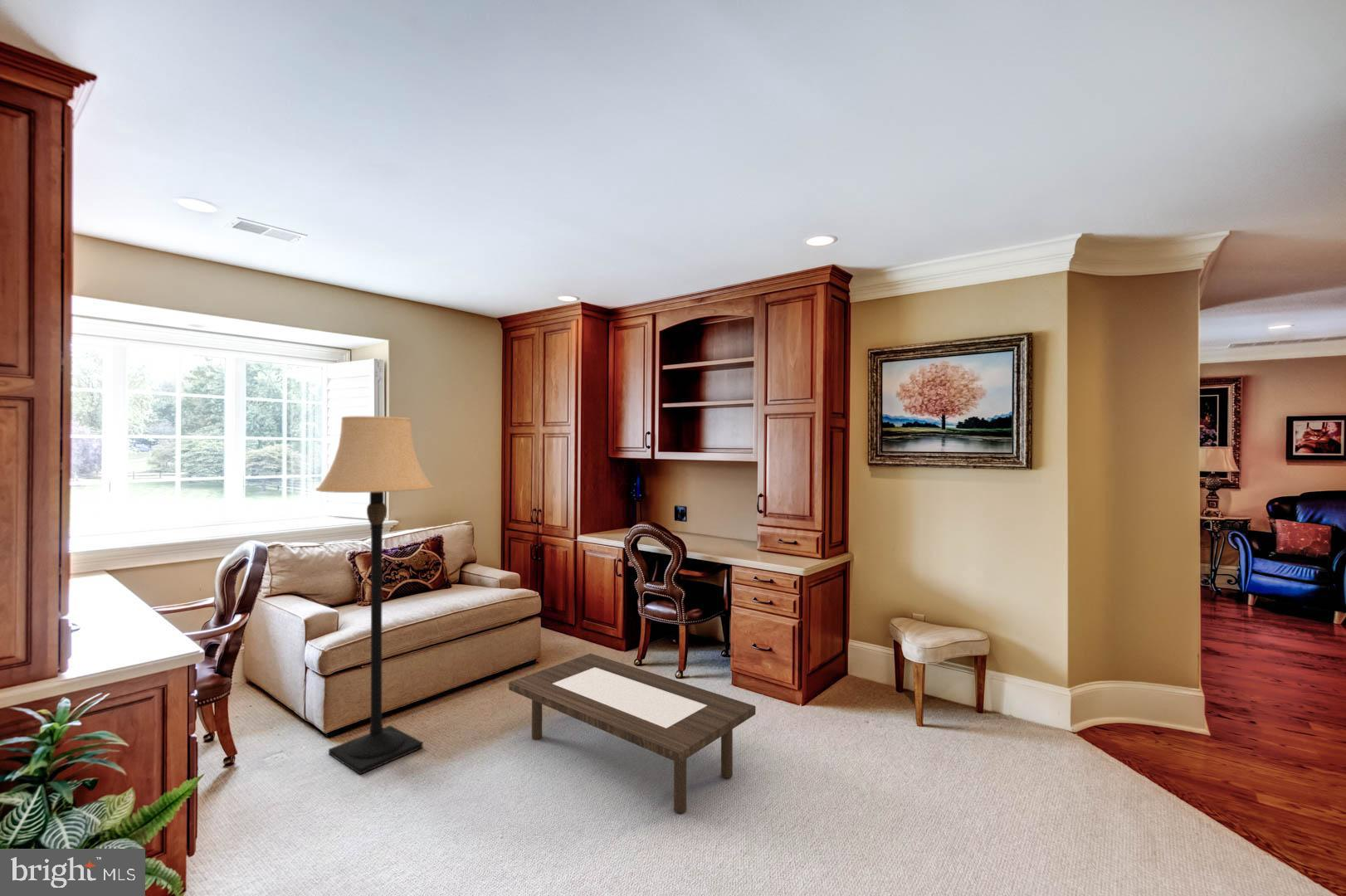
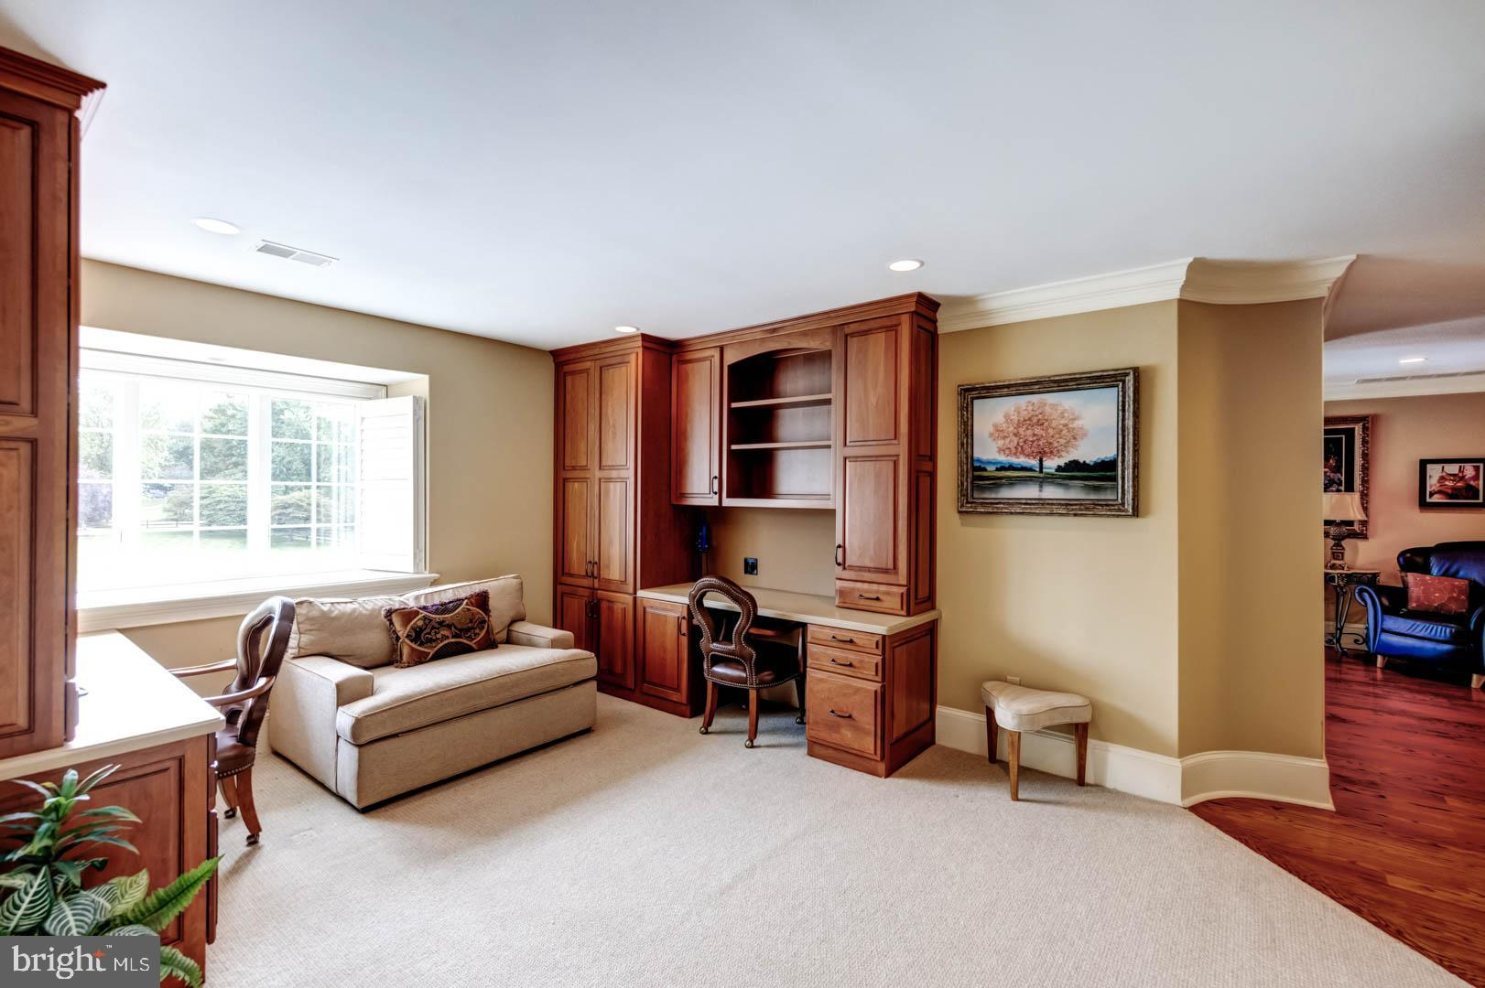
- lamp [315,416,435,775]
- coffee table [508,653,756,814]
